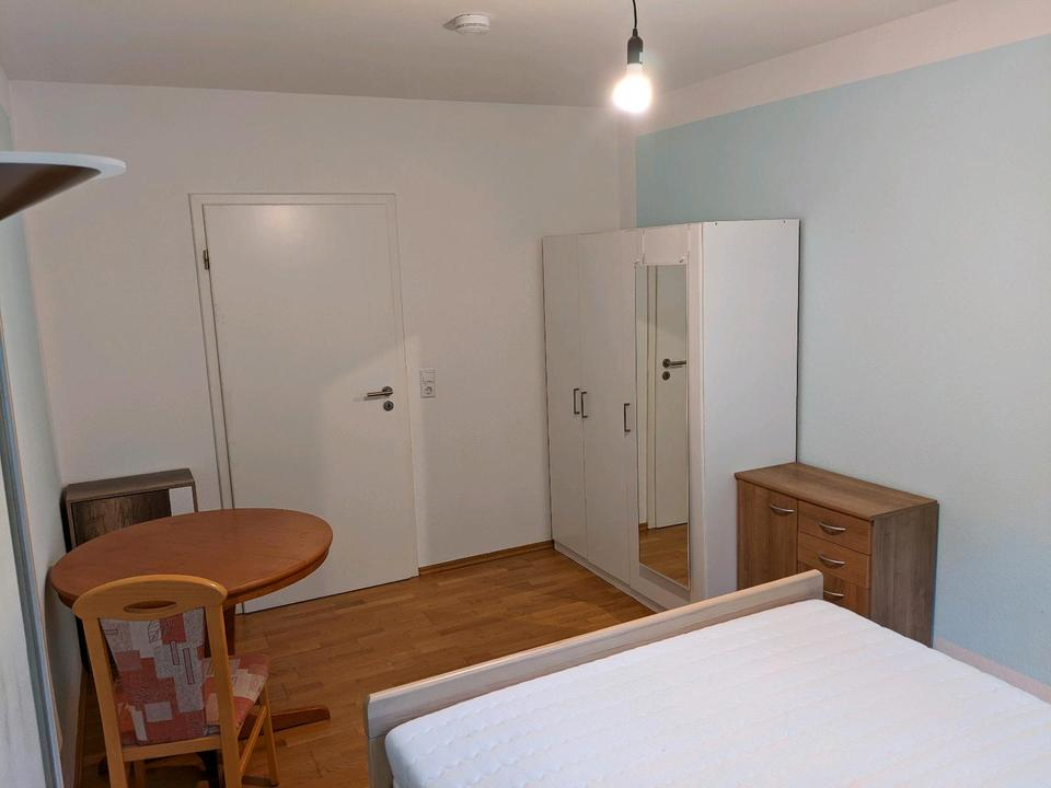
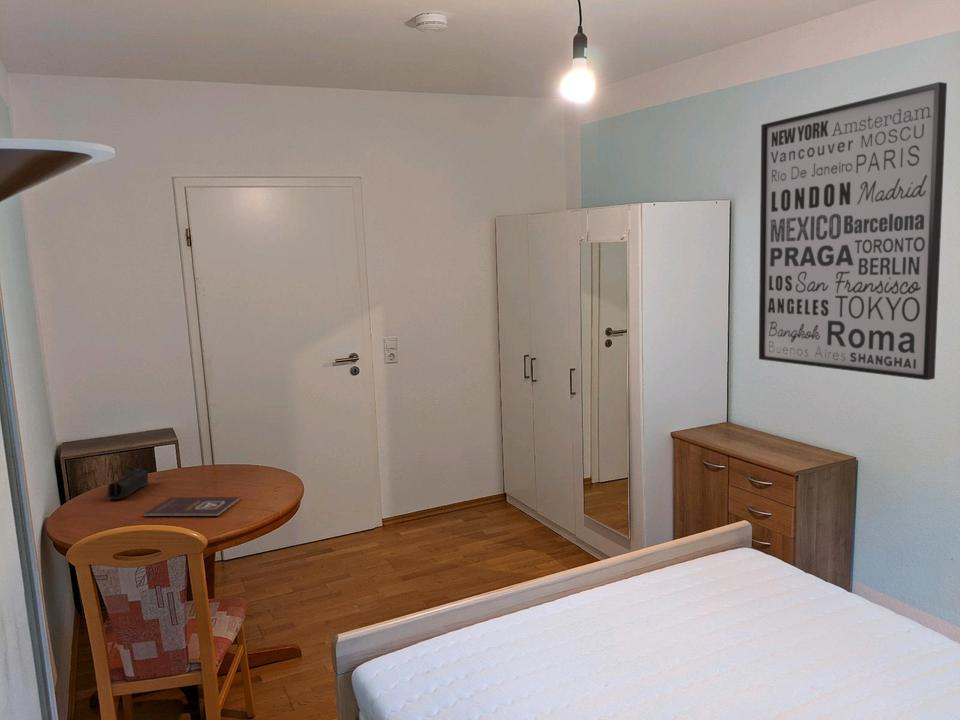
+ wall art [758,81,948,381]
+ book [143,496,241,517]
+ pencil case [107,465,149,500]
